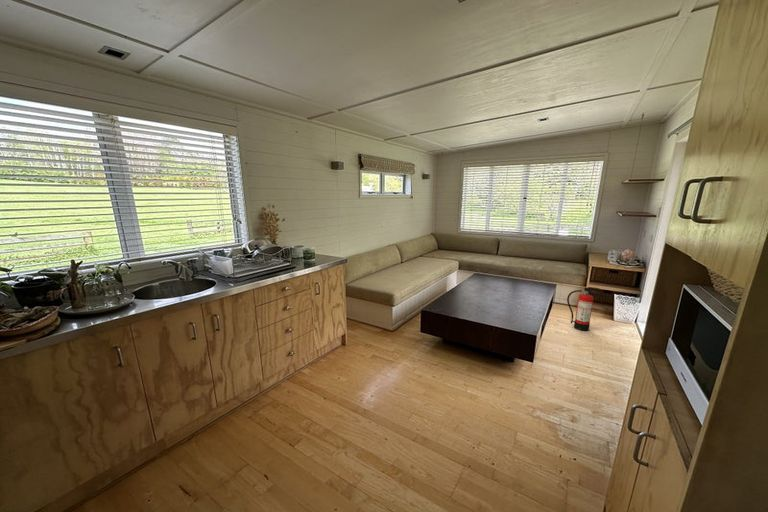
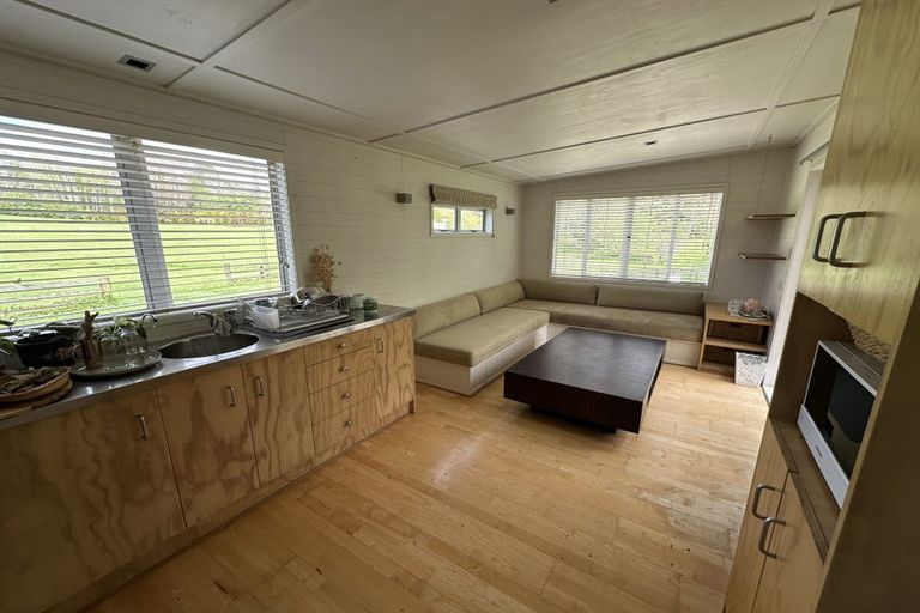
- fire extinguisher [566,286,600,332]
